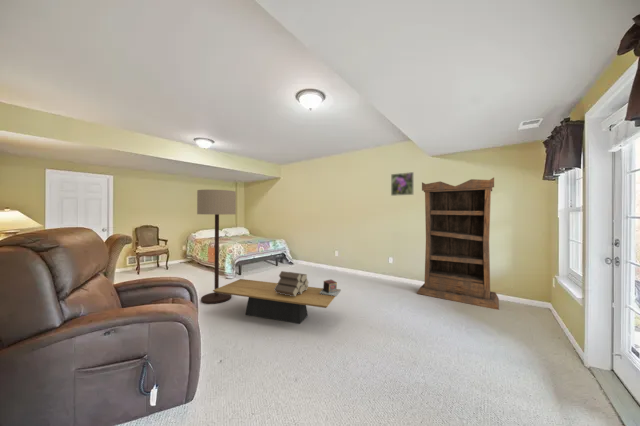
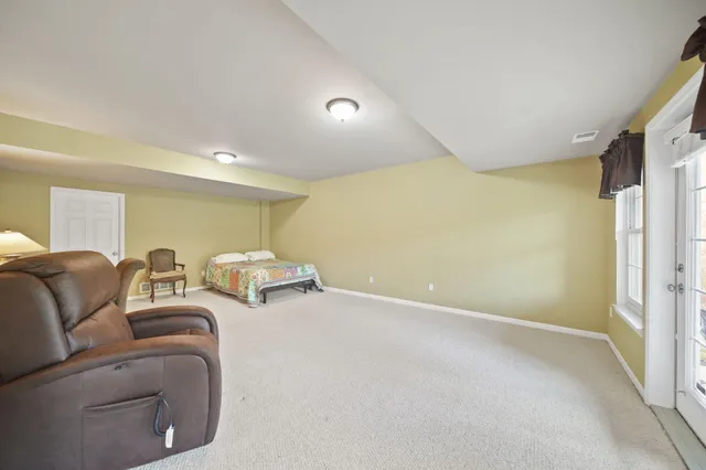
- bookshelf [416,177,500,311]
- floor lamp [196,189,237,305]
- decorative box [320,279,342,297]
- coffee table [212,278,336,325]
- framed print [390,171,415,197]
- log pile [274,270,310,296]
